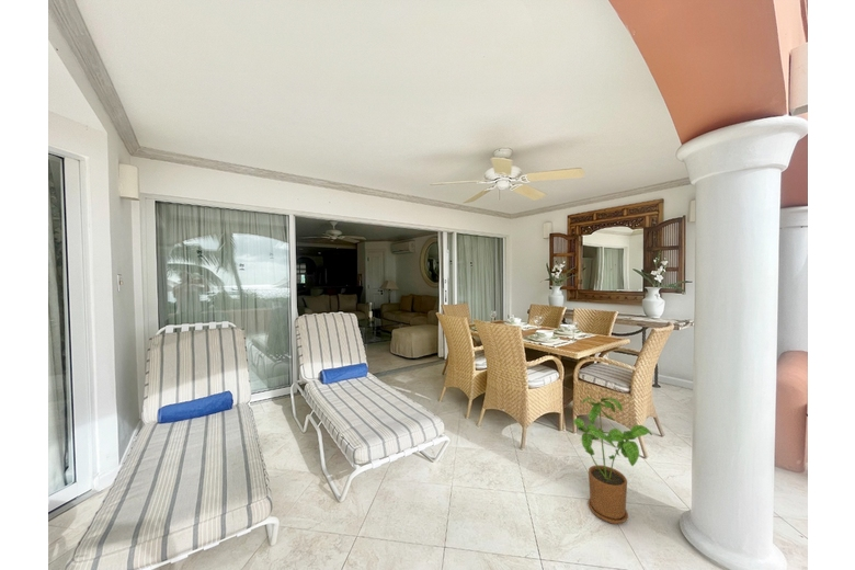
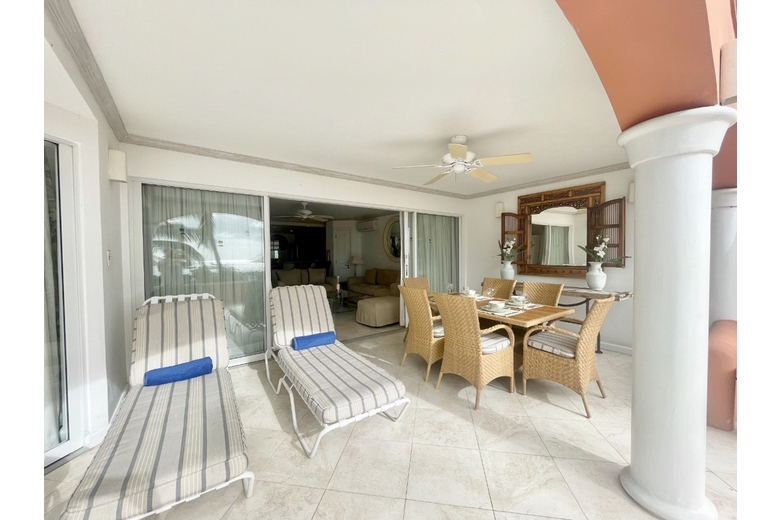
- house plant [572,397,653,525]
